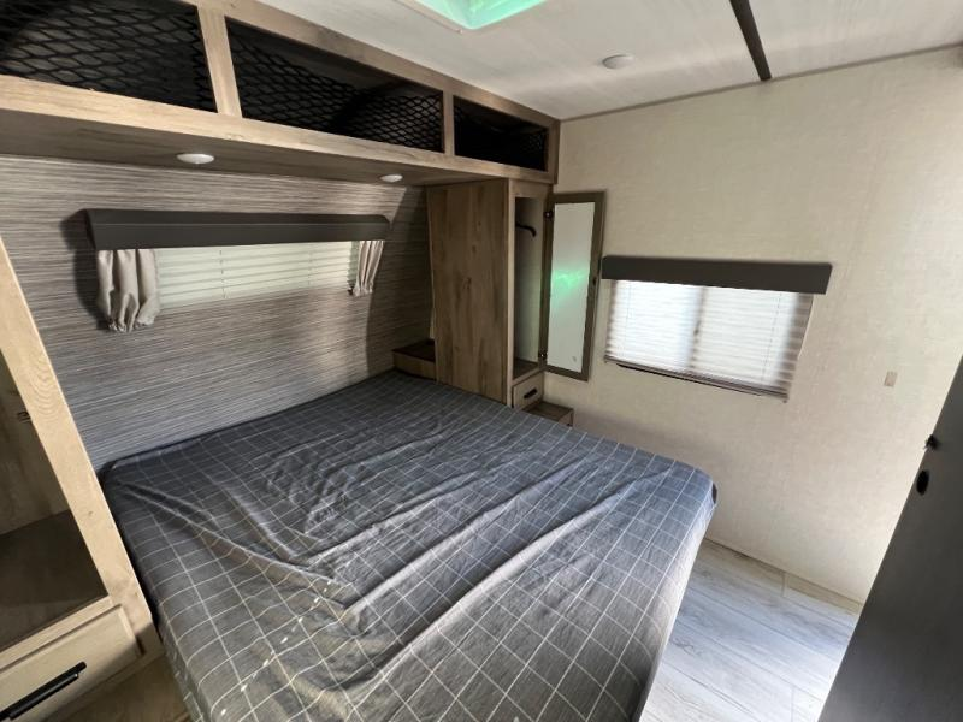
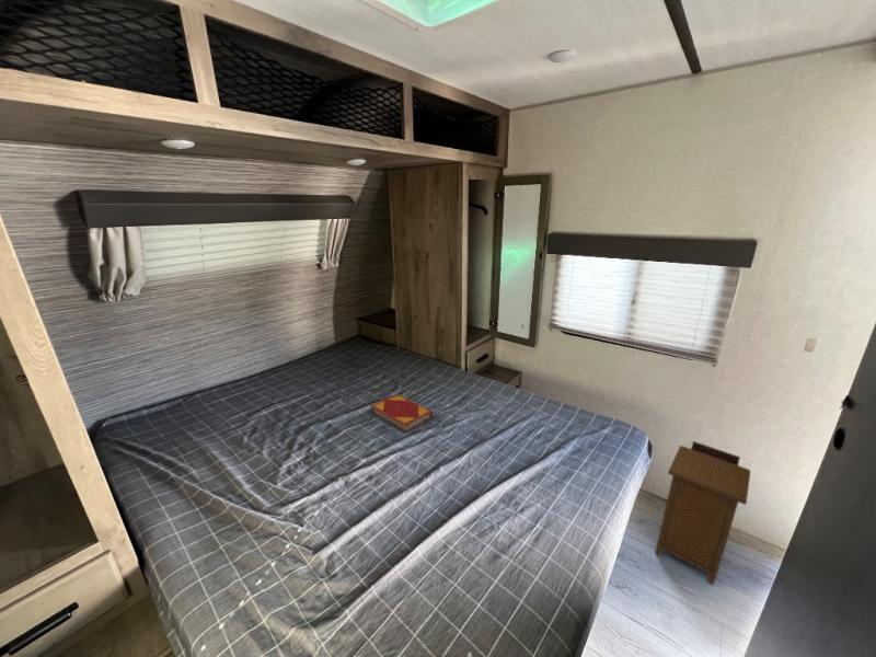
+ nightstand [654,440,751,586]
+ hardback book [369,393,434,434]
